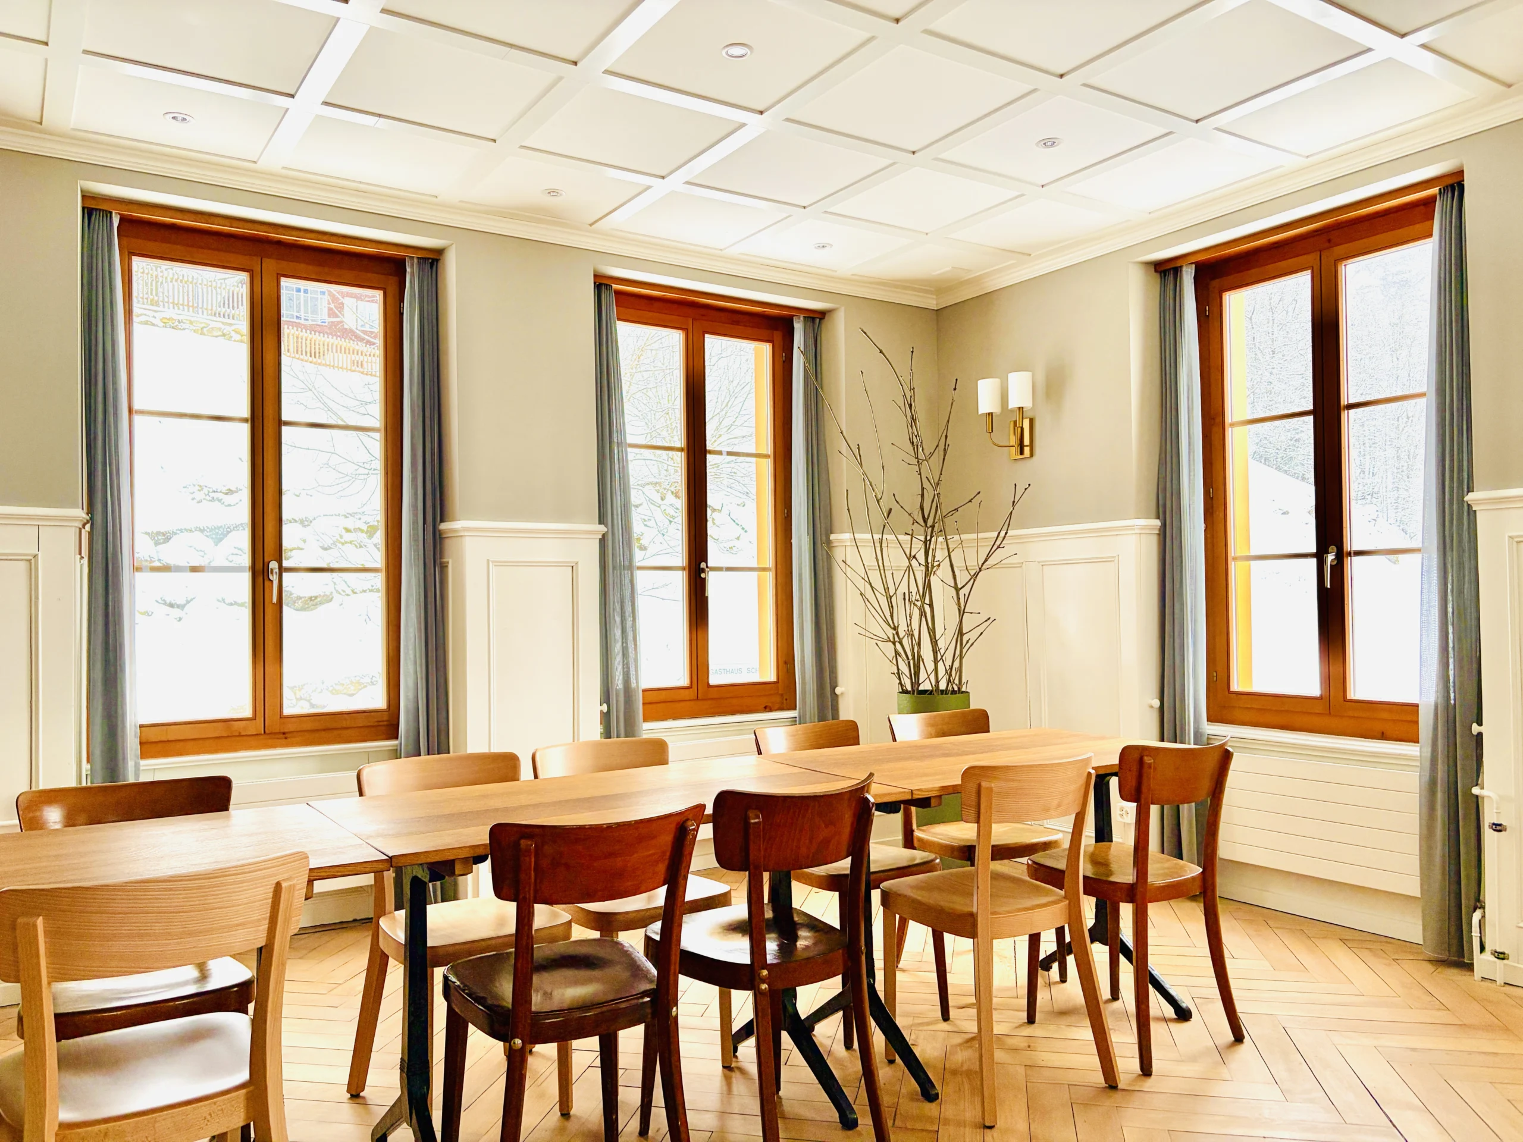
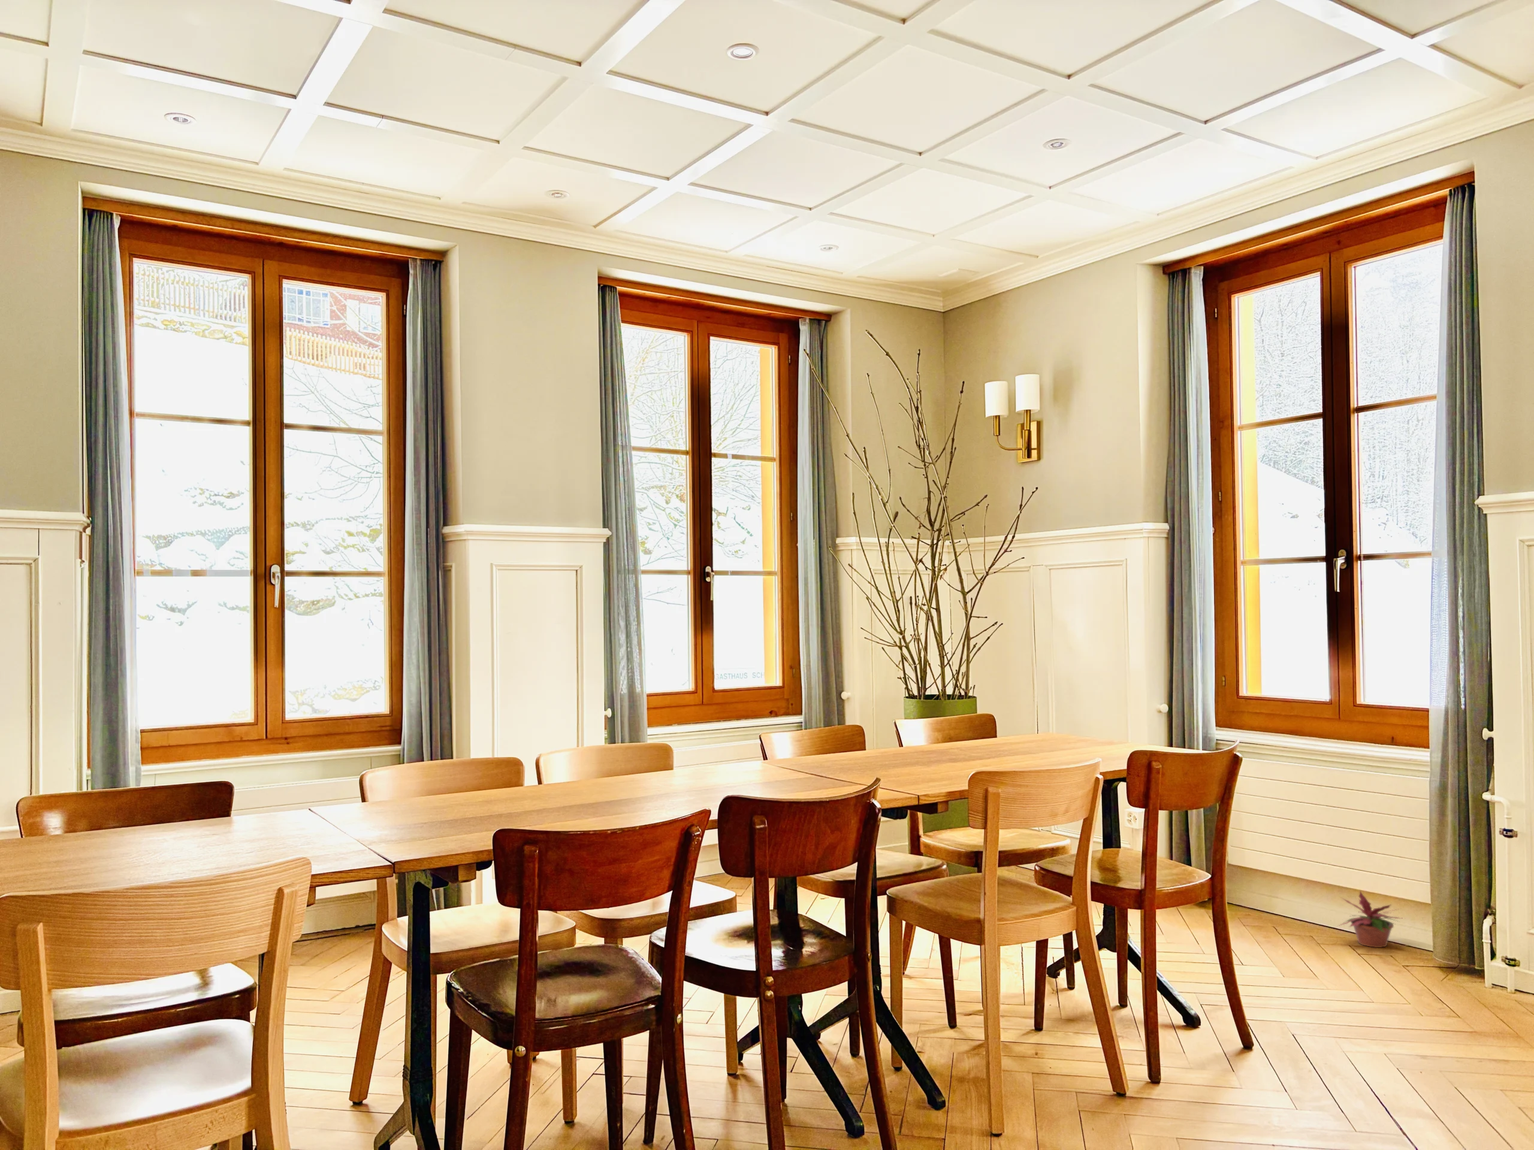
+ potted plant [1336,889,1407,948]
